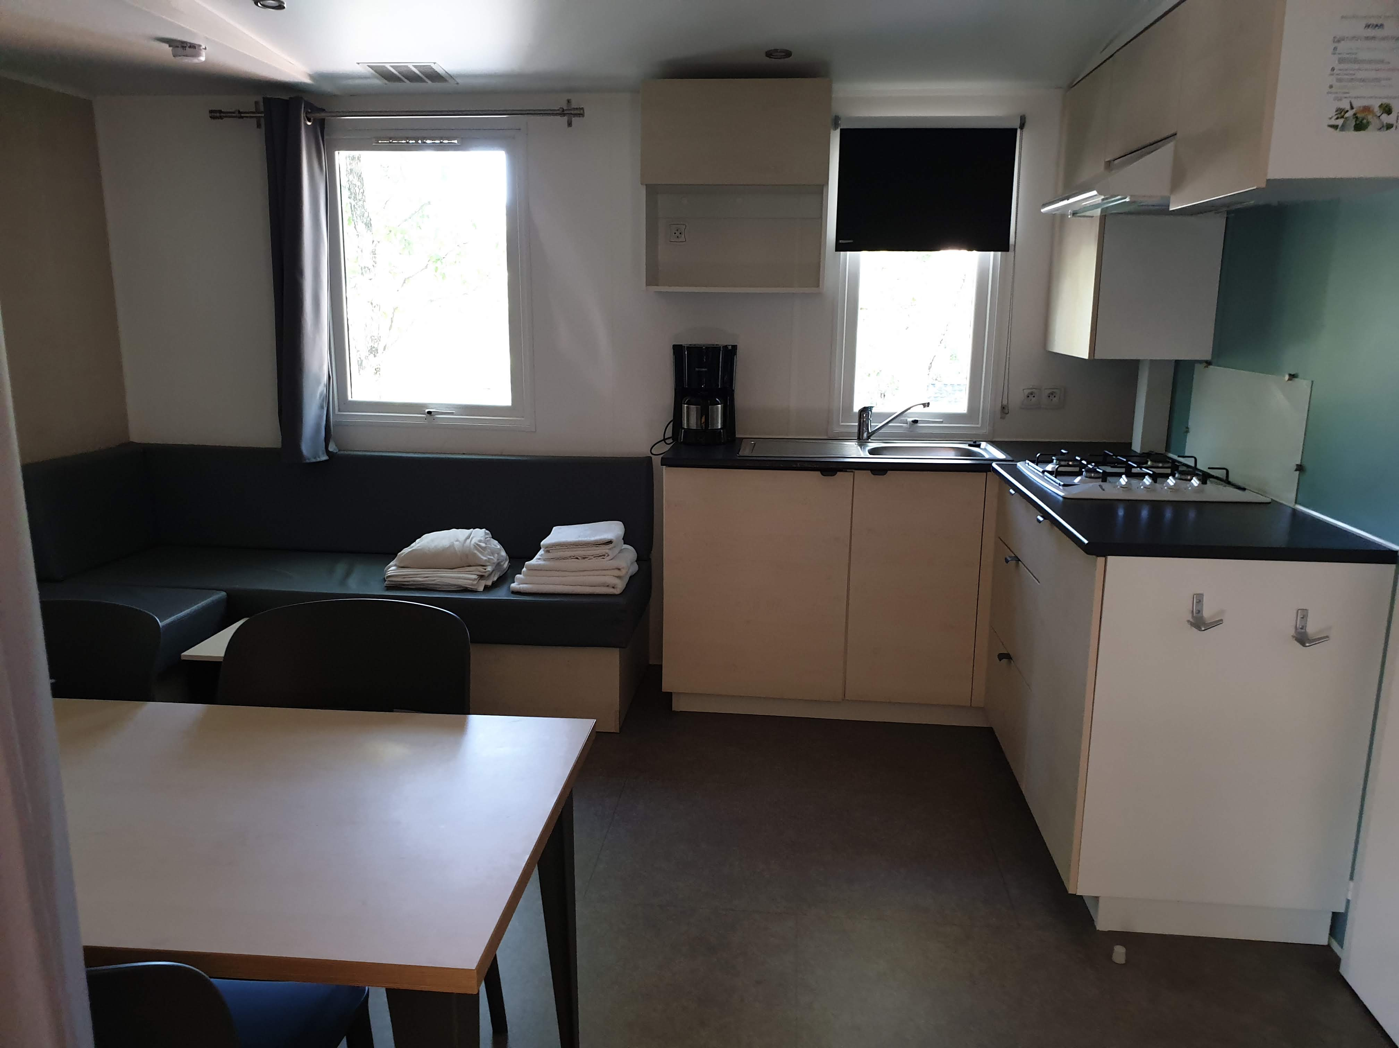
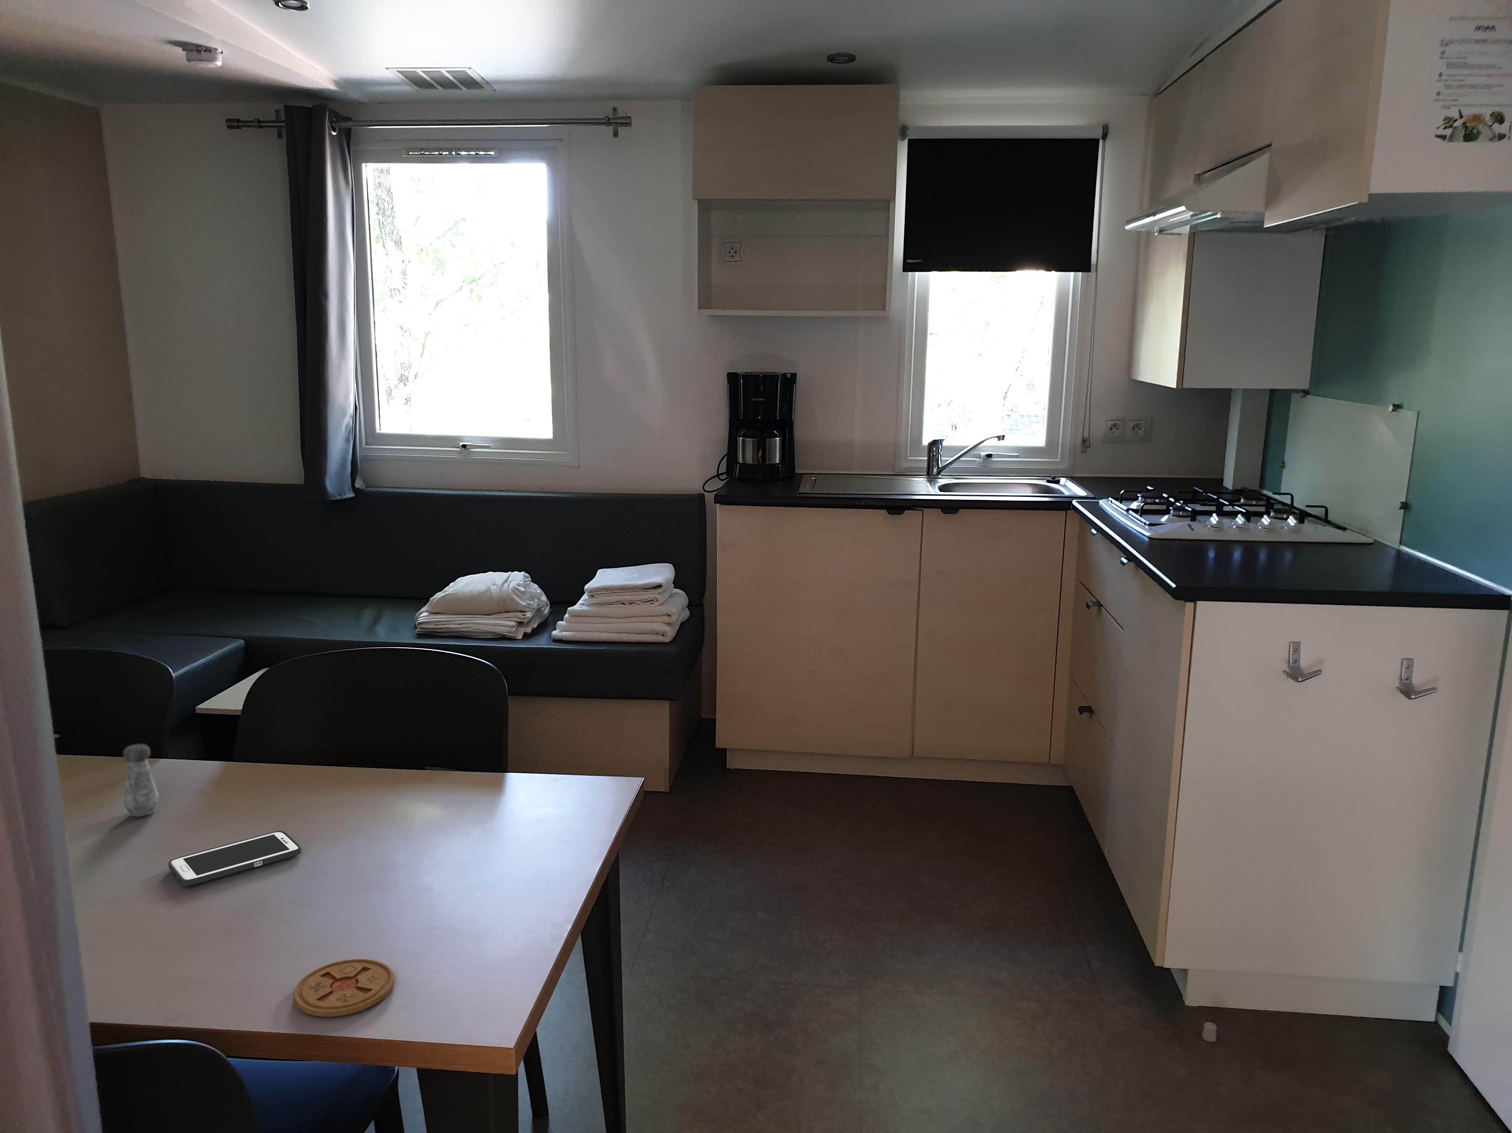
+ coaster [293,958,394,1018]
+ cell phone [168,831,302,887]
+ salt shaker [123,744,160,818]
